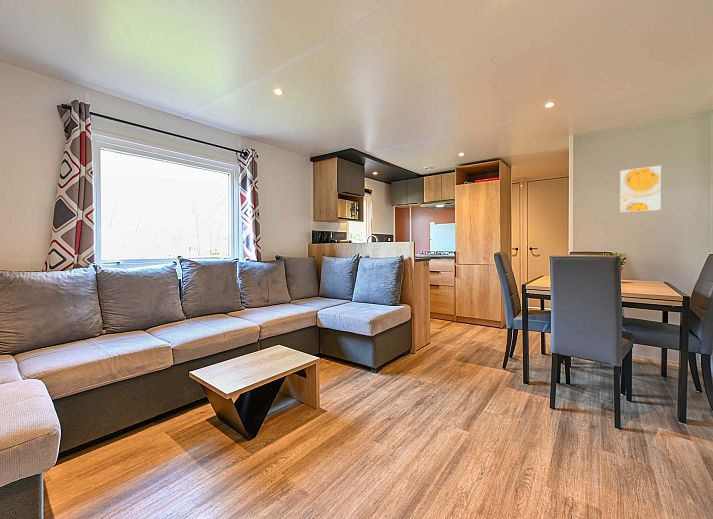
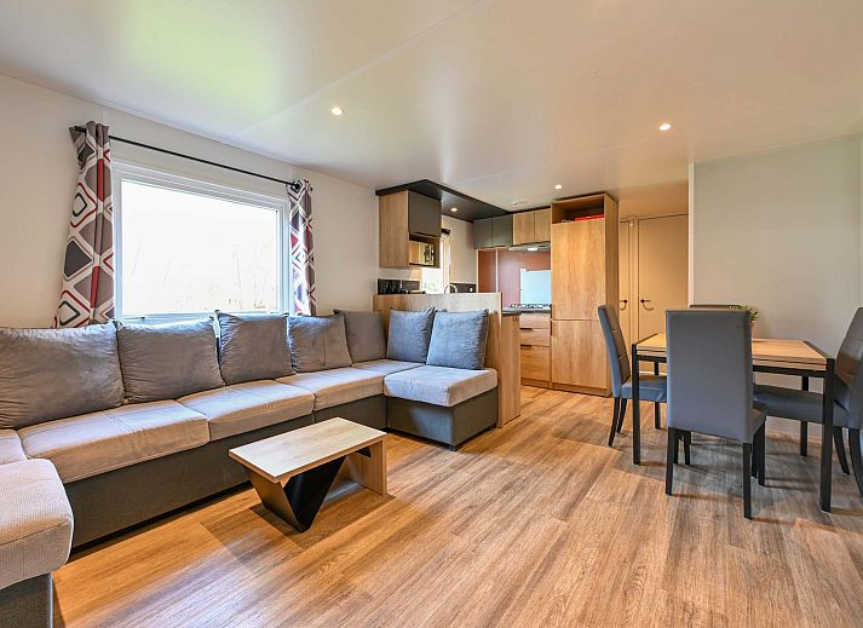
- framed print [619,165,662,214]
